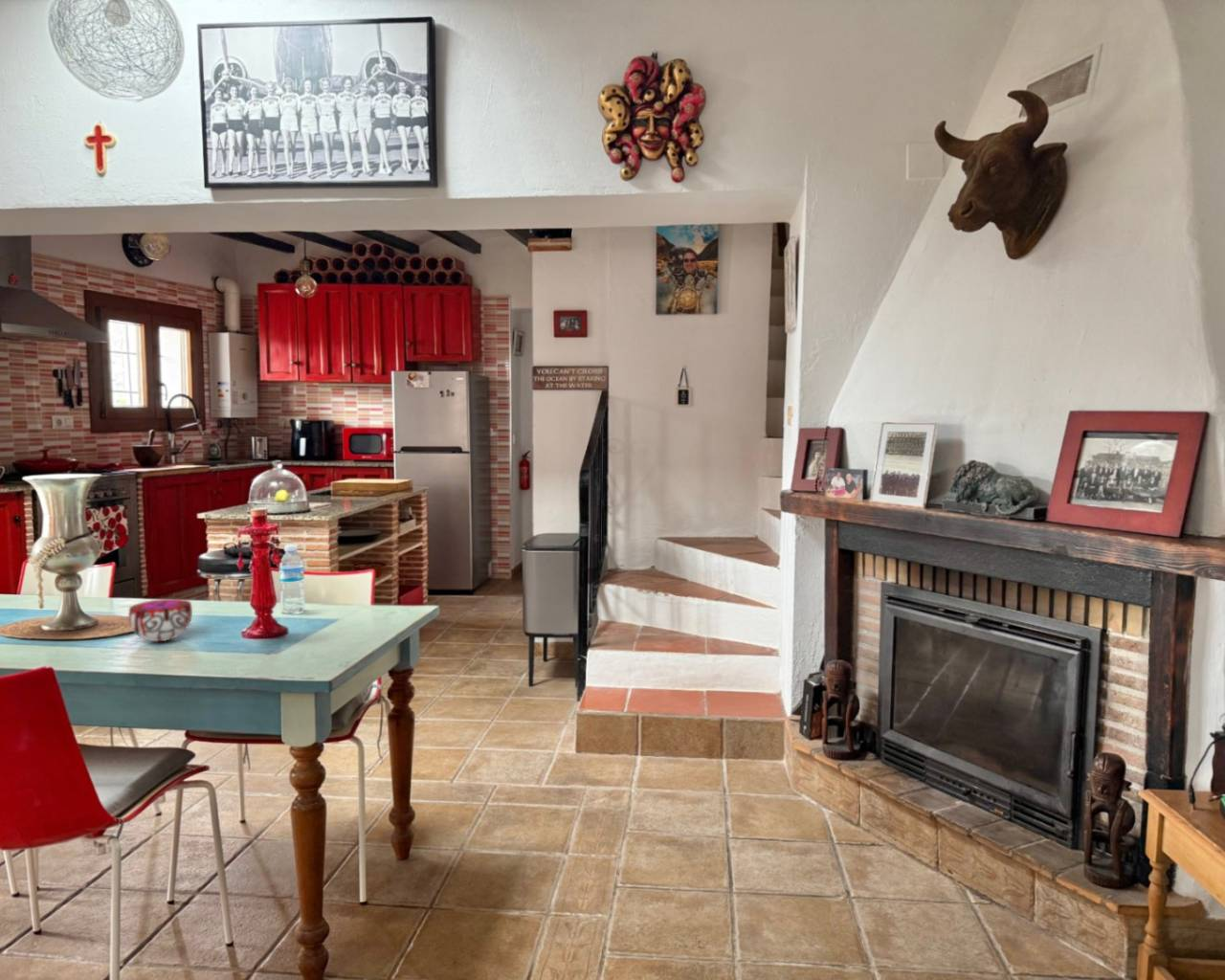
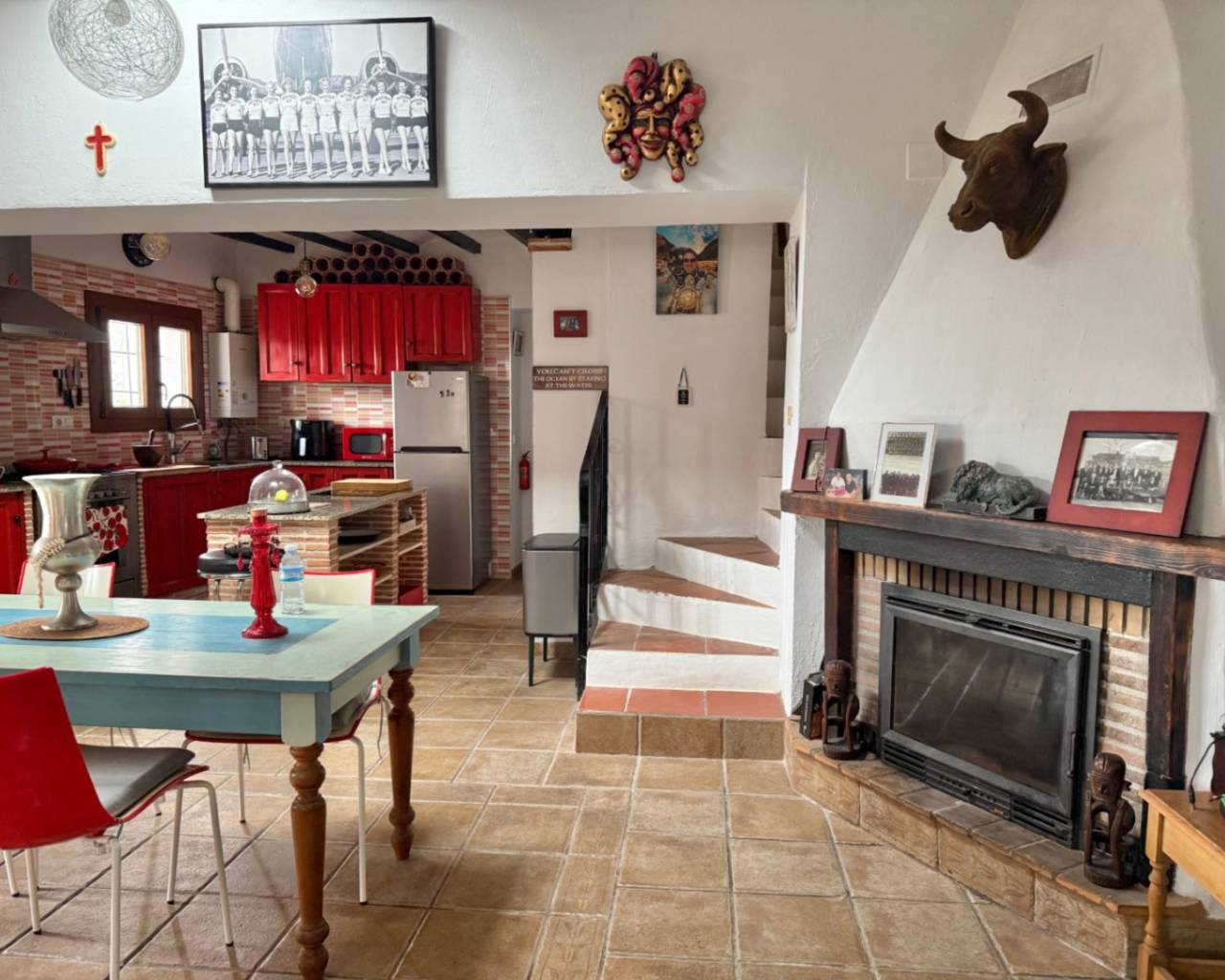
- decorative bowl [127,598,193,642]
